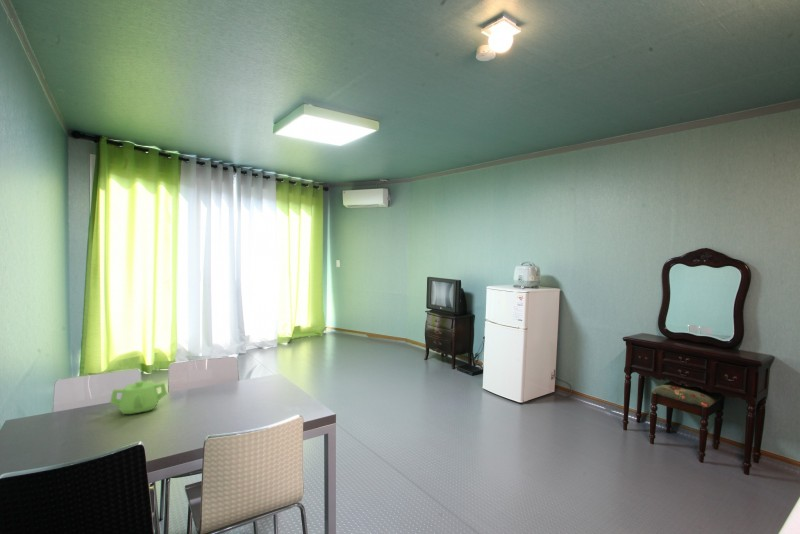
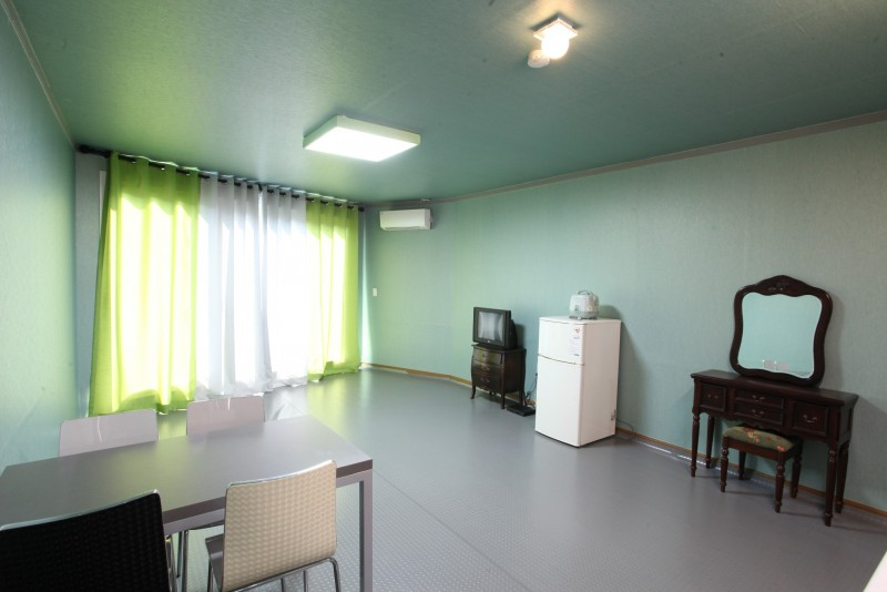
- teapot [109,380,168,415]
